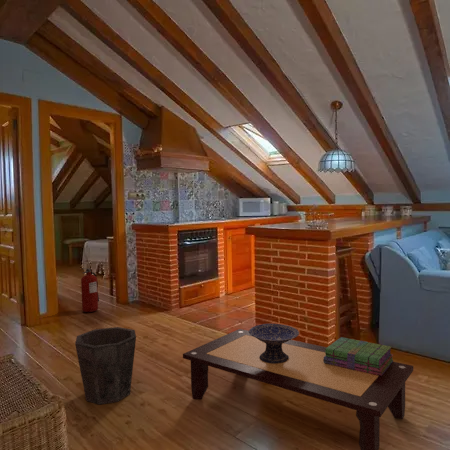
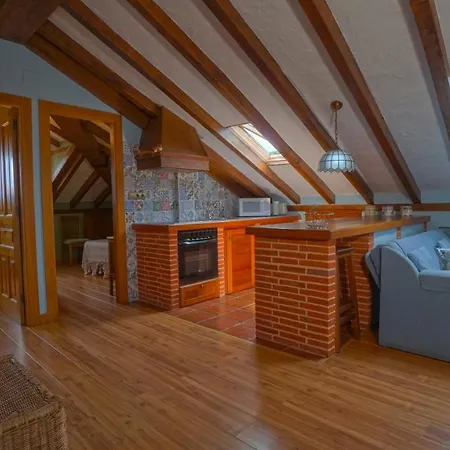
- coffee table [182,328,414,450]
- stack of books [323,336,394,376]
- decorative bowl [248,323,300,364]
- waste bin [74,326,137,405]
- fire extinguisher [80,267,100,313]
